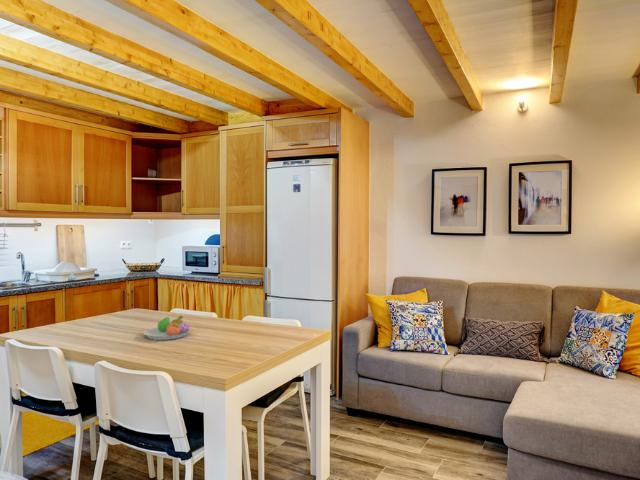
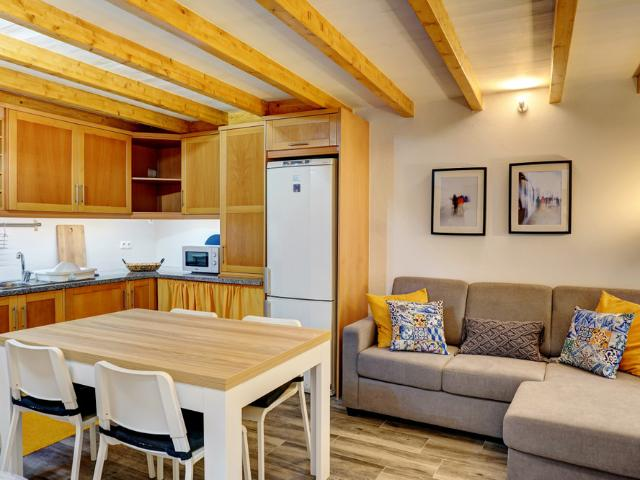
- fruit bowl [142,315,191,341]
